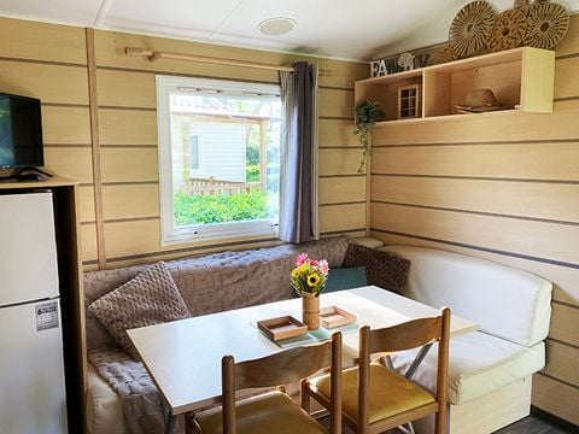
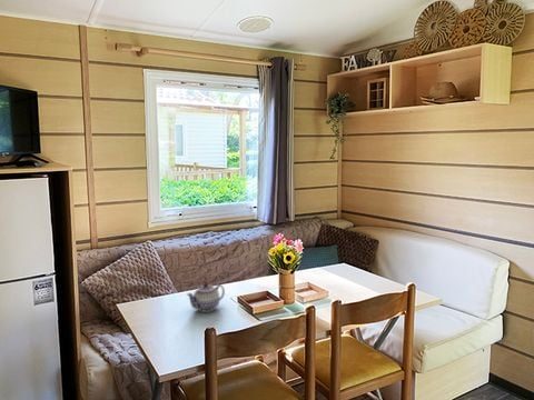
+ teapot [186,282,226,313]
